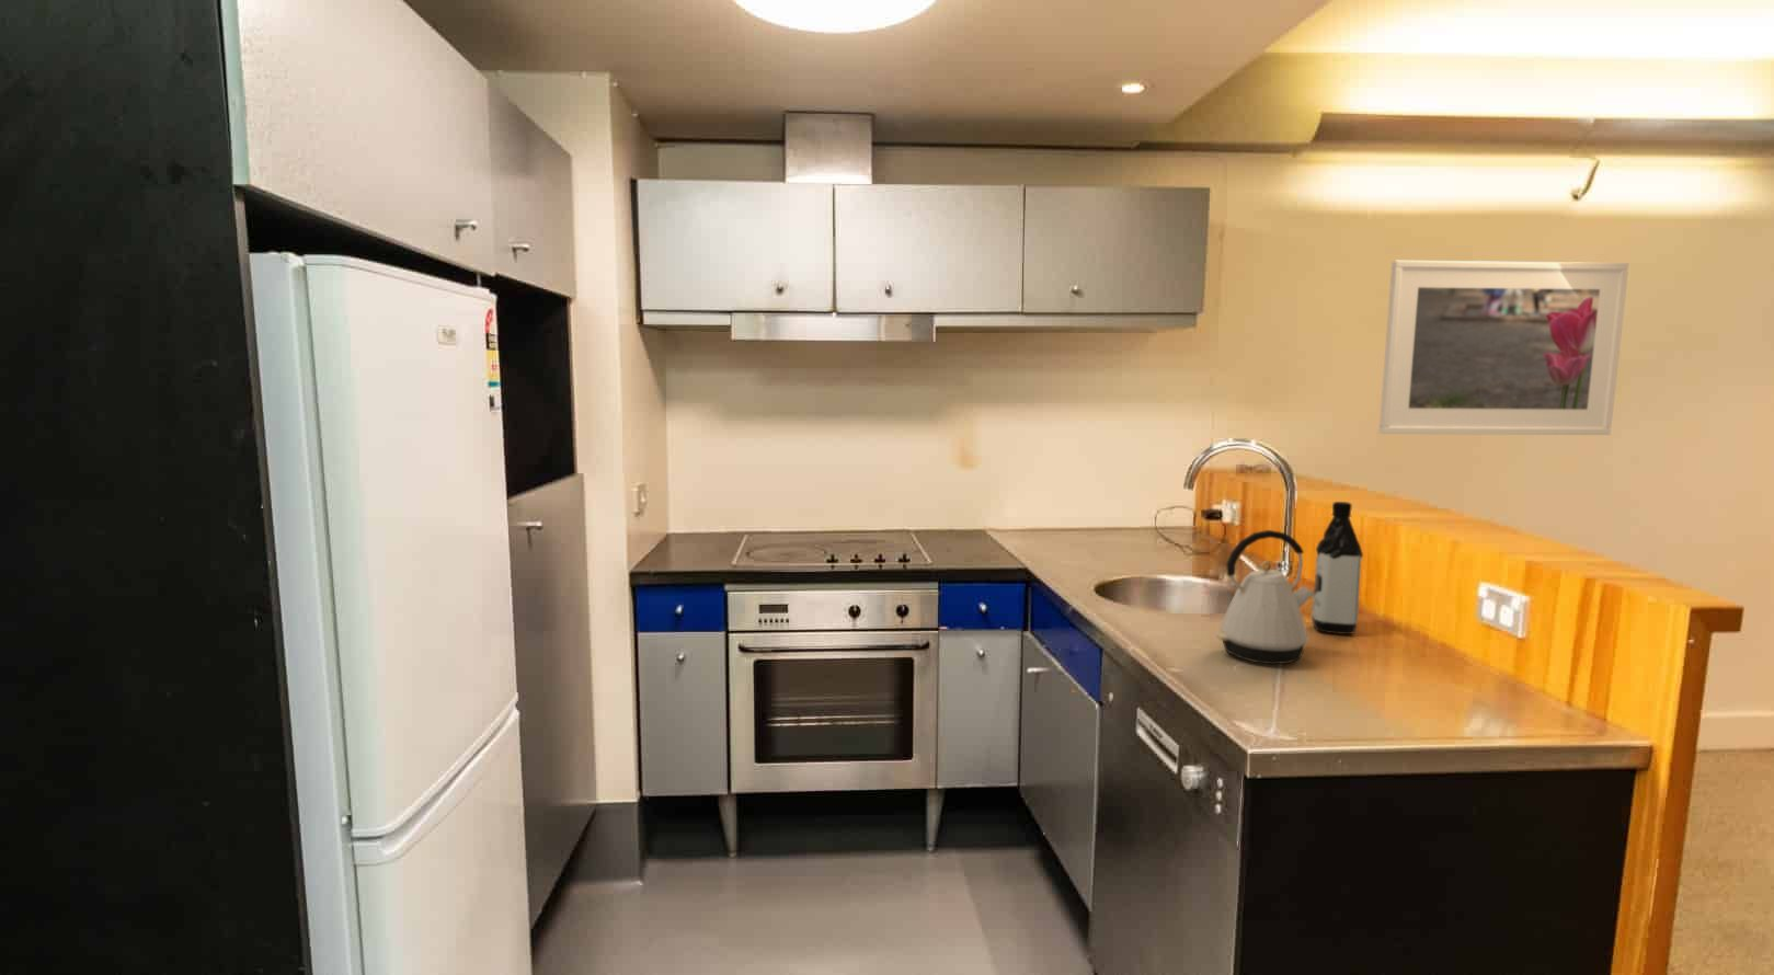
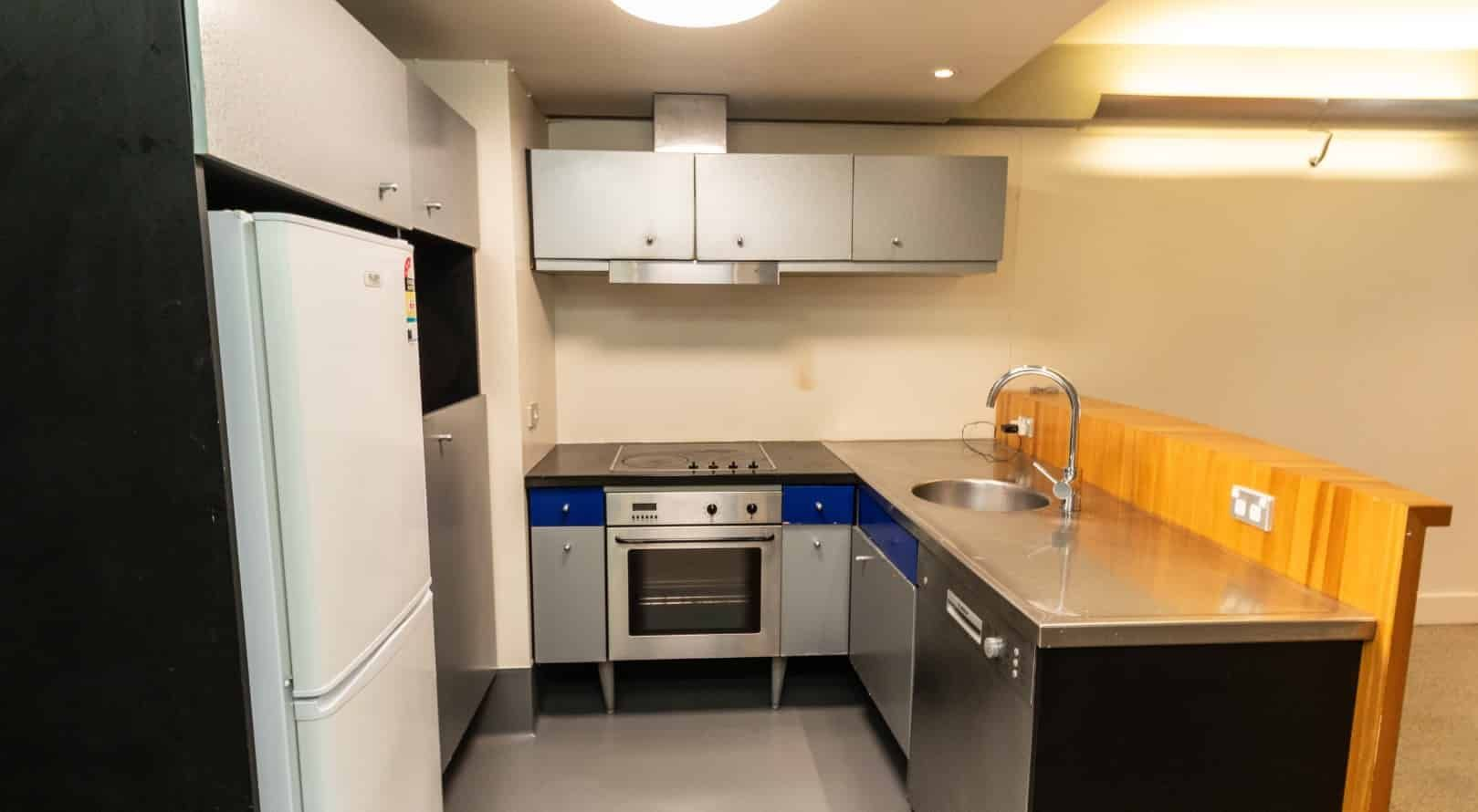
- water bottle [1311,501,1365,635]
- kettle [1215,530,1314,665]
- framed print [1378,259,1629,436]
